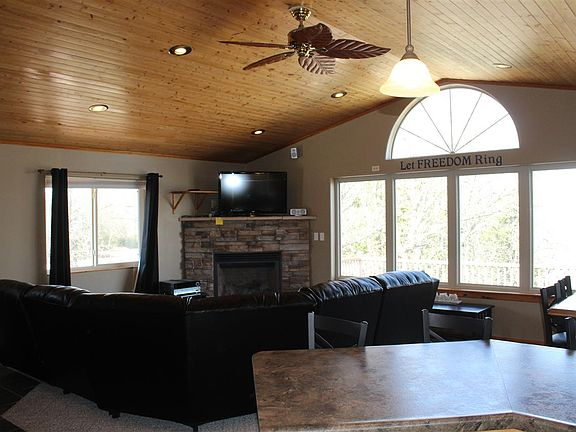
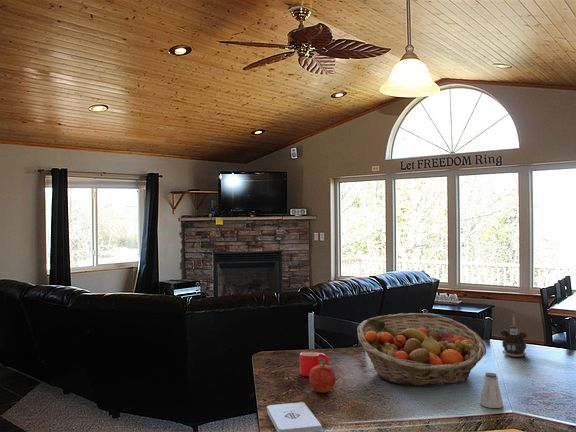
+ notepad [266,401,323,432]
+ candle [500,313,528,358]
+ mug [299,351,329,377]
+ fruit basket [356,312,487,387]
+ apple [308,363,337,393]
+ saltshaker [479,372,504,409]
